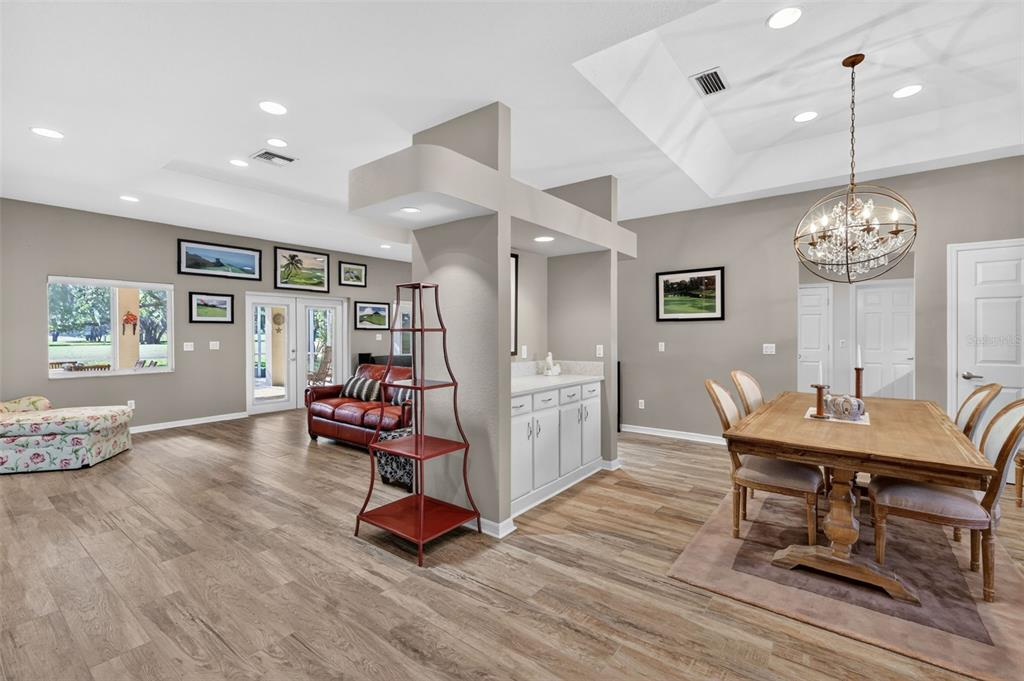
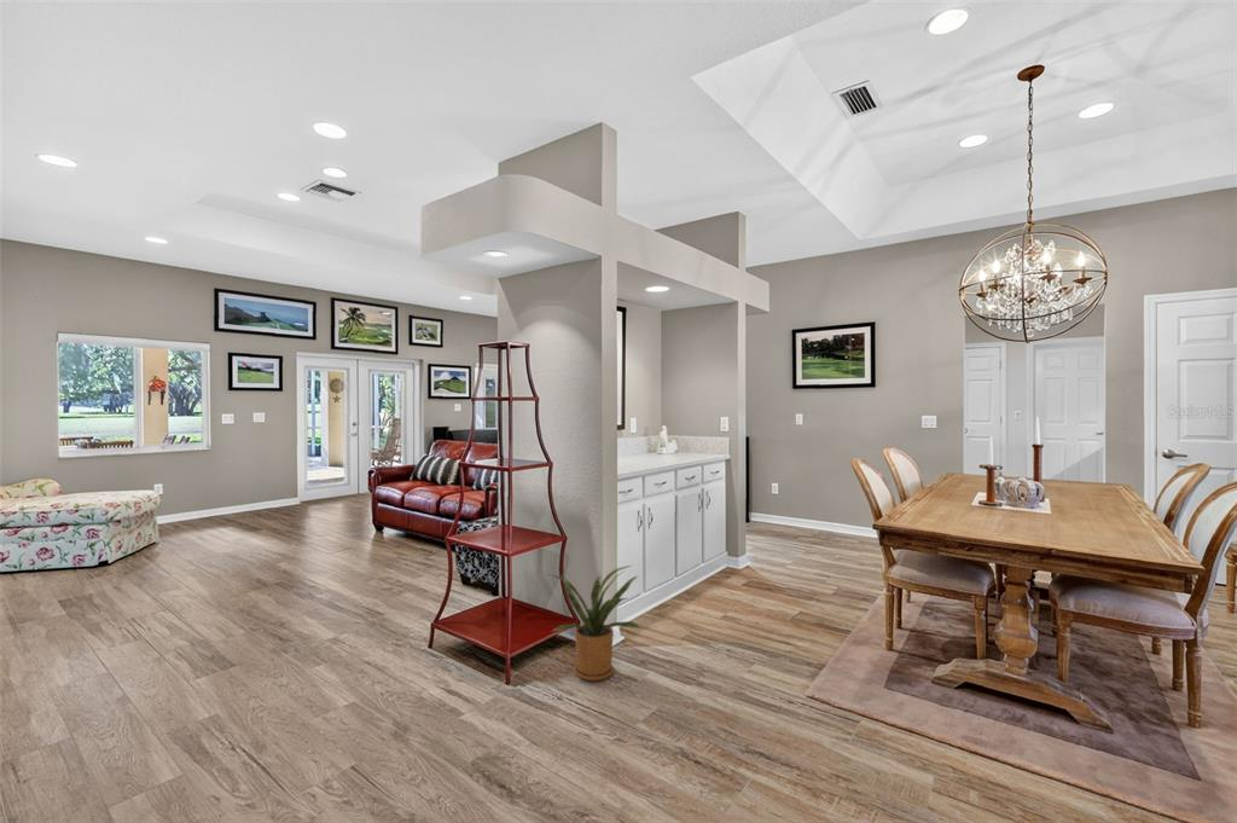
+ house plant [544,564,643,683]
